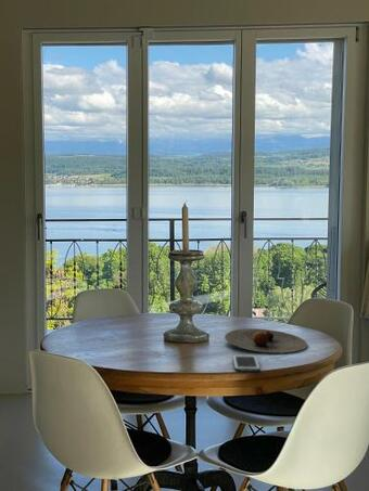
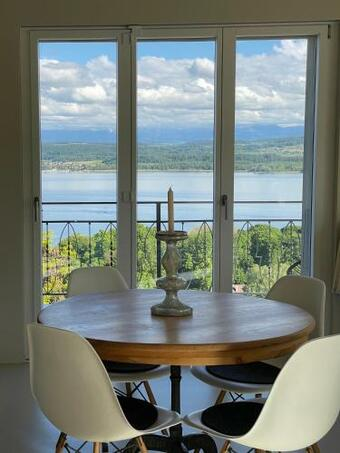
- plate [224,327,308,353]
- cell phone [231,353,262,373]
